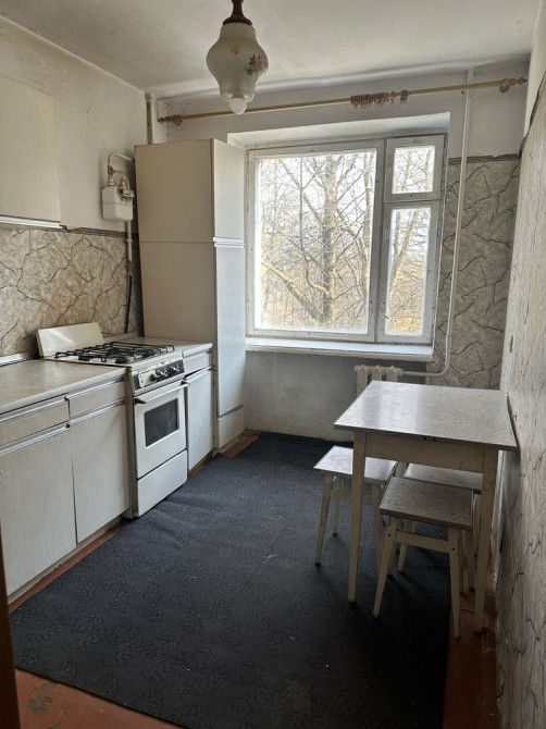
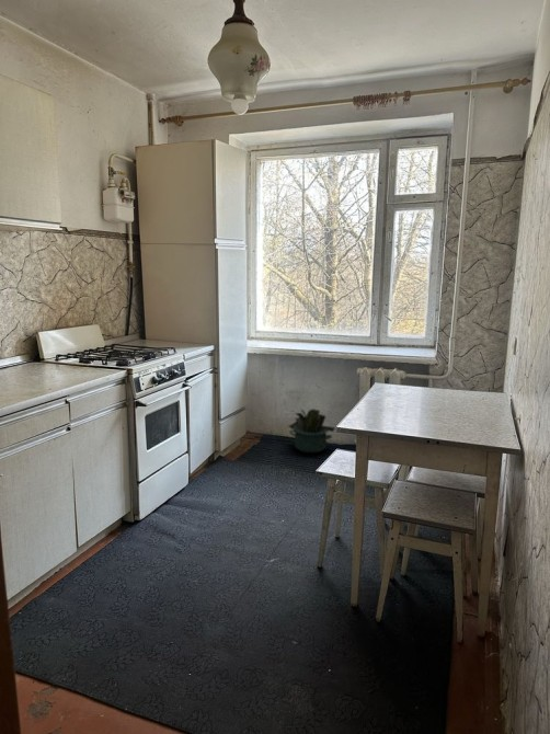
+ decorative plant [287,408,336,454]
